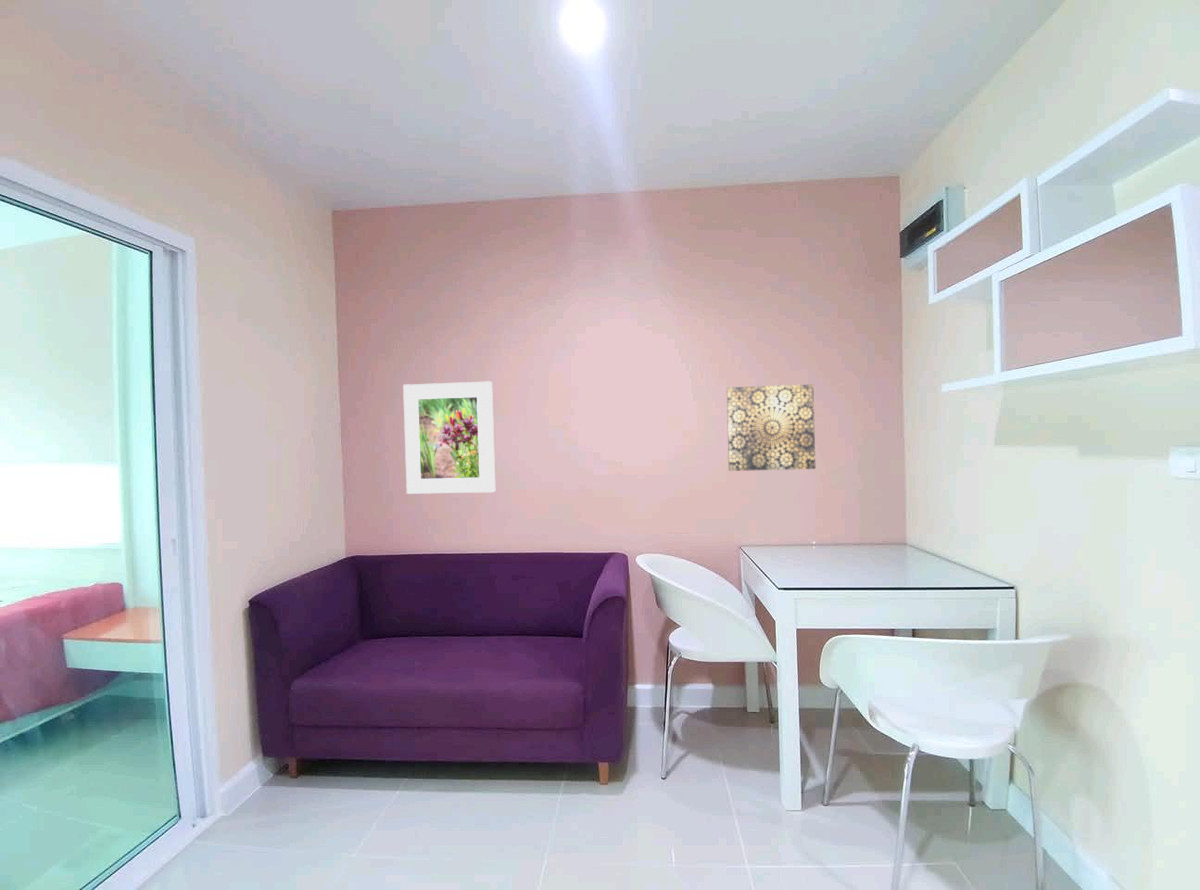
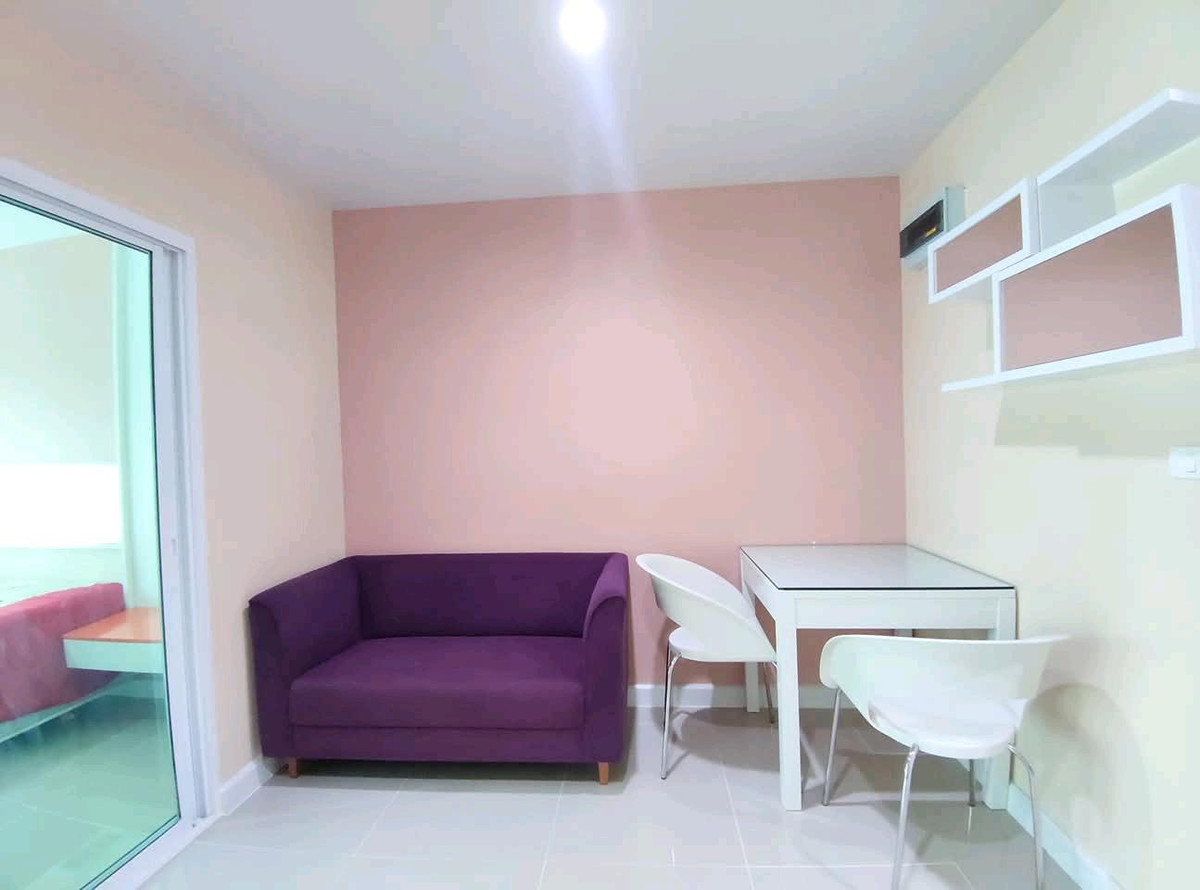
- wall art [726,383,816,472]
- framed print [402,380,496,495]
